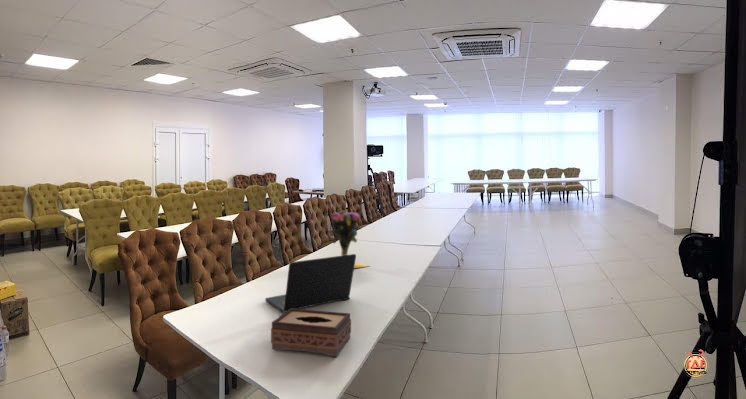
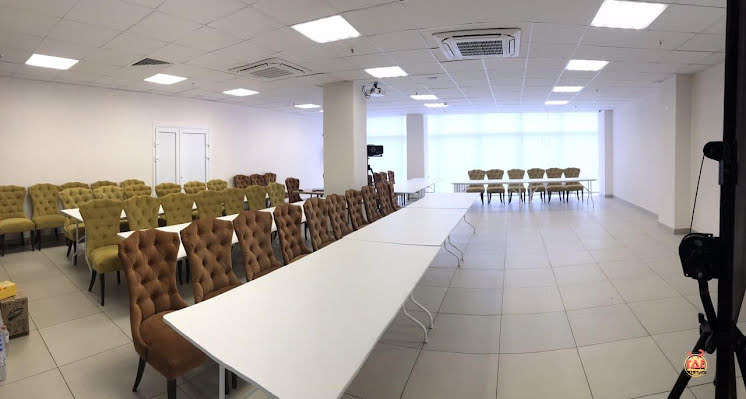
- laptop [264,253,357,314]
- vase [330,211,370,269]
- tissue box [270,308,352,357]
